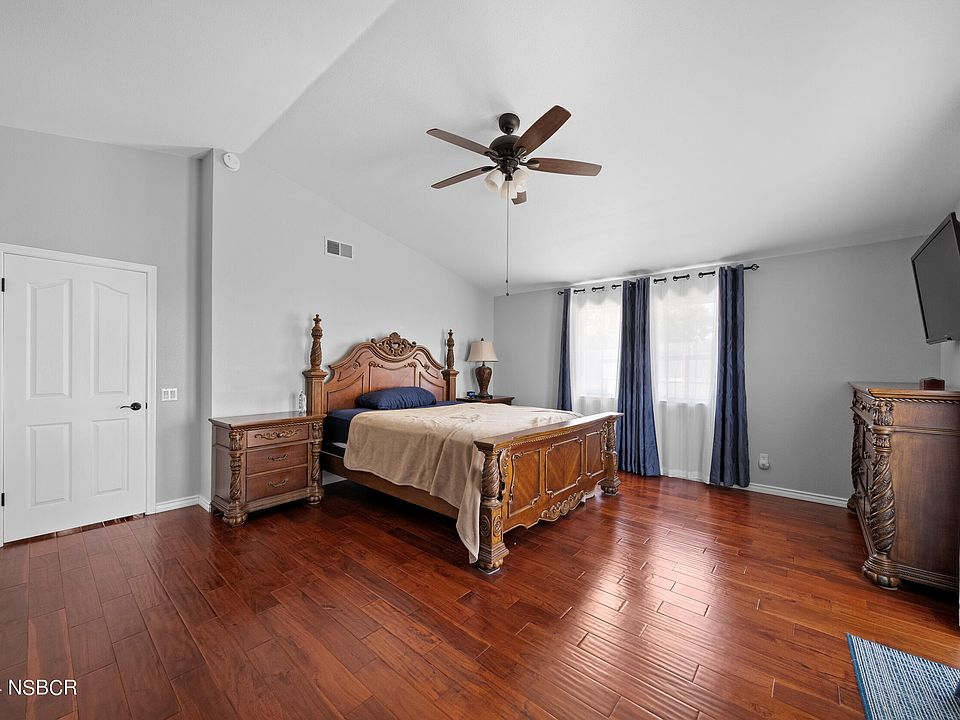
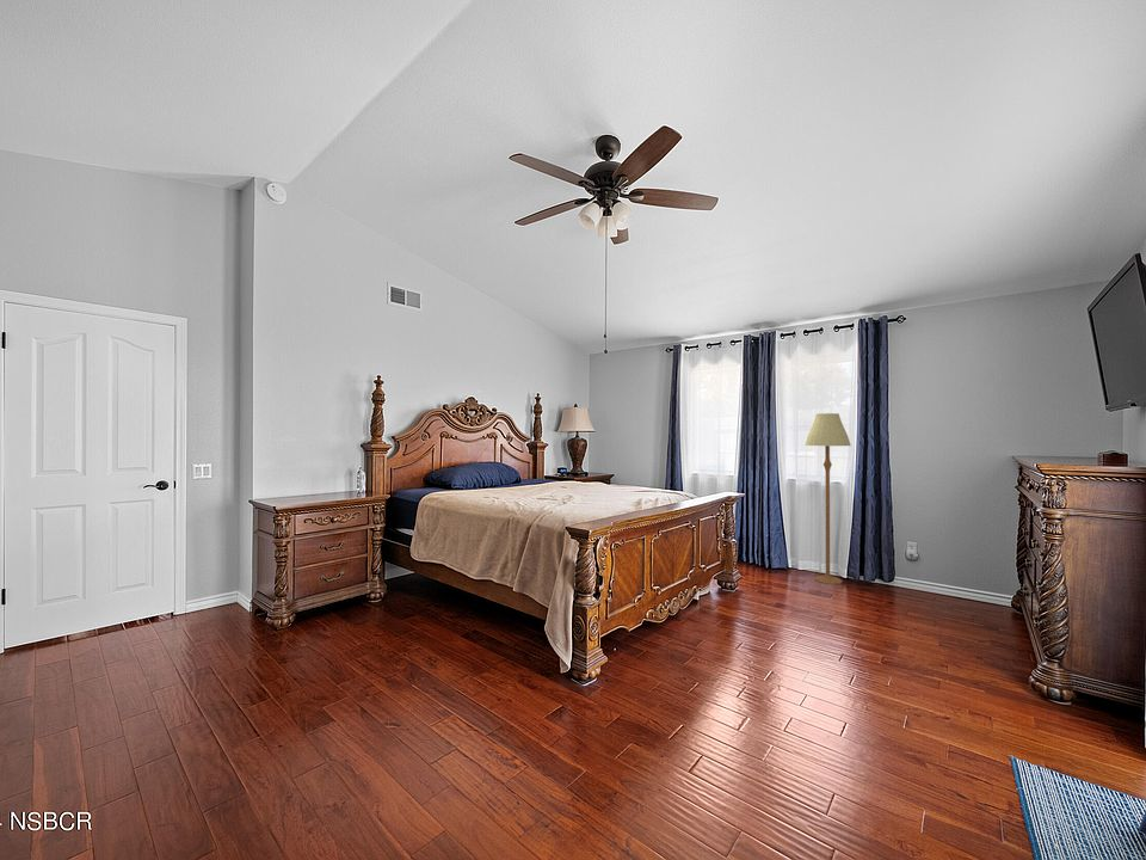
+ floor lamp [805,412,852,585]
